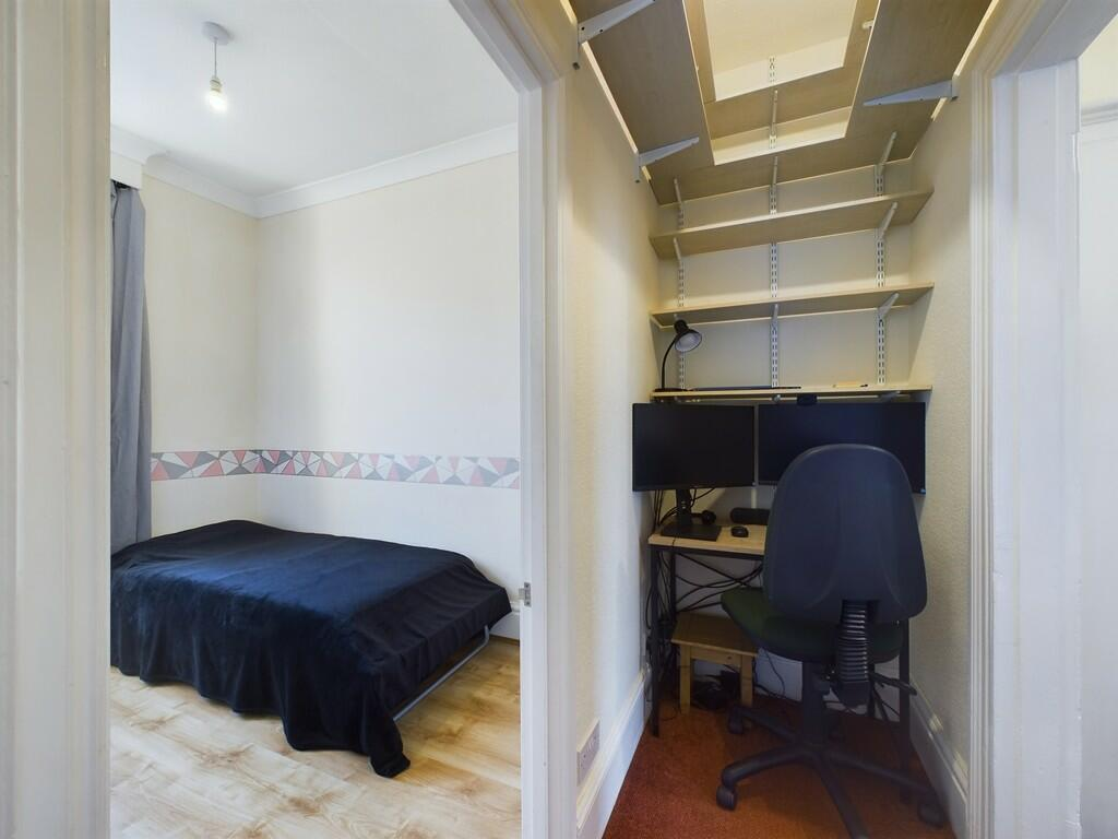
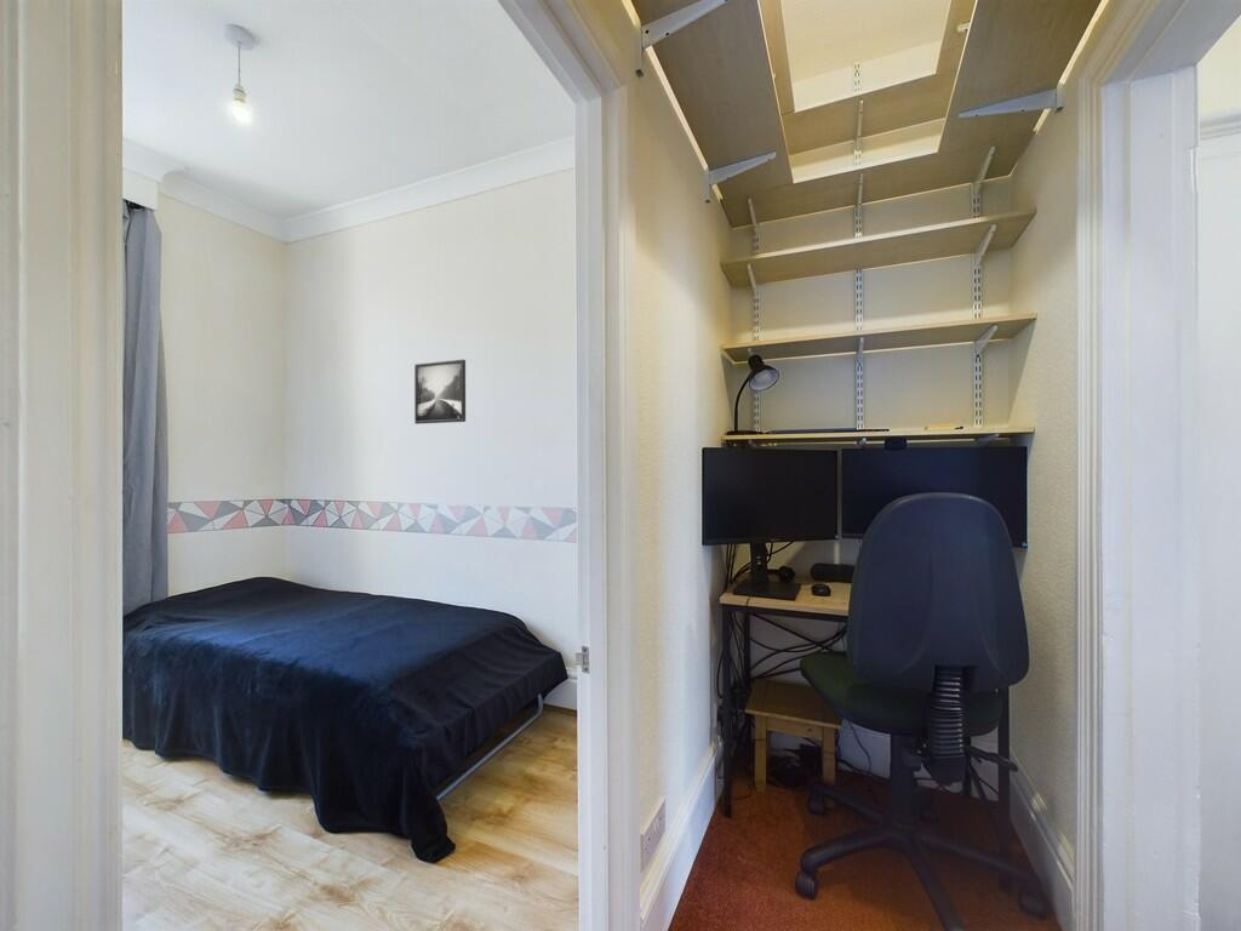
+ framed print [413,359,467,425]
